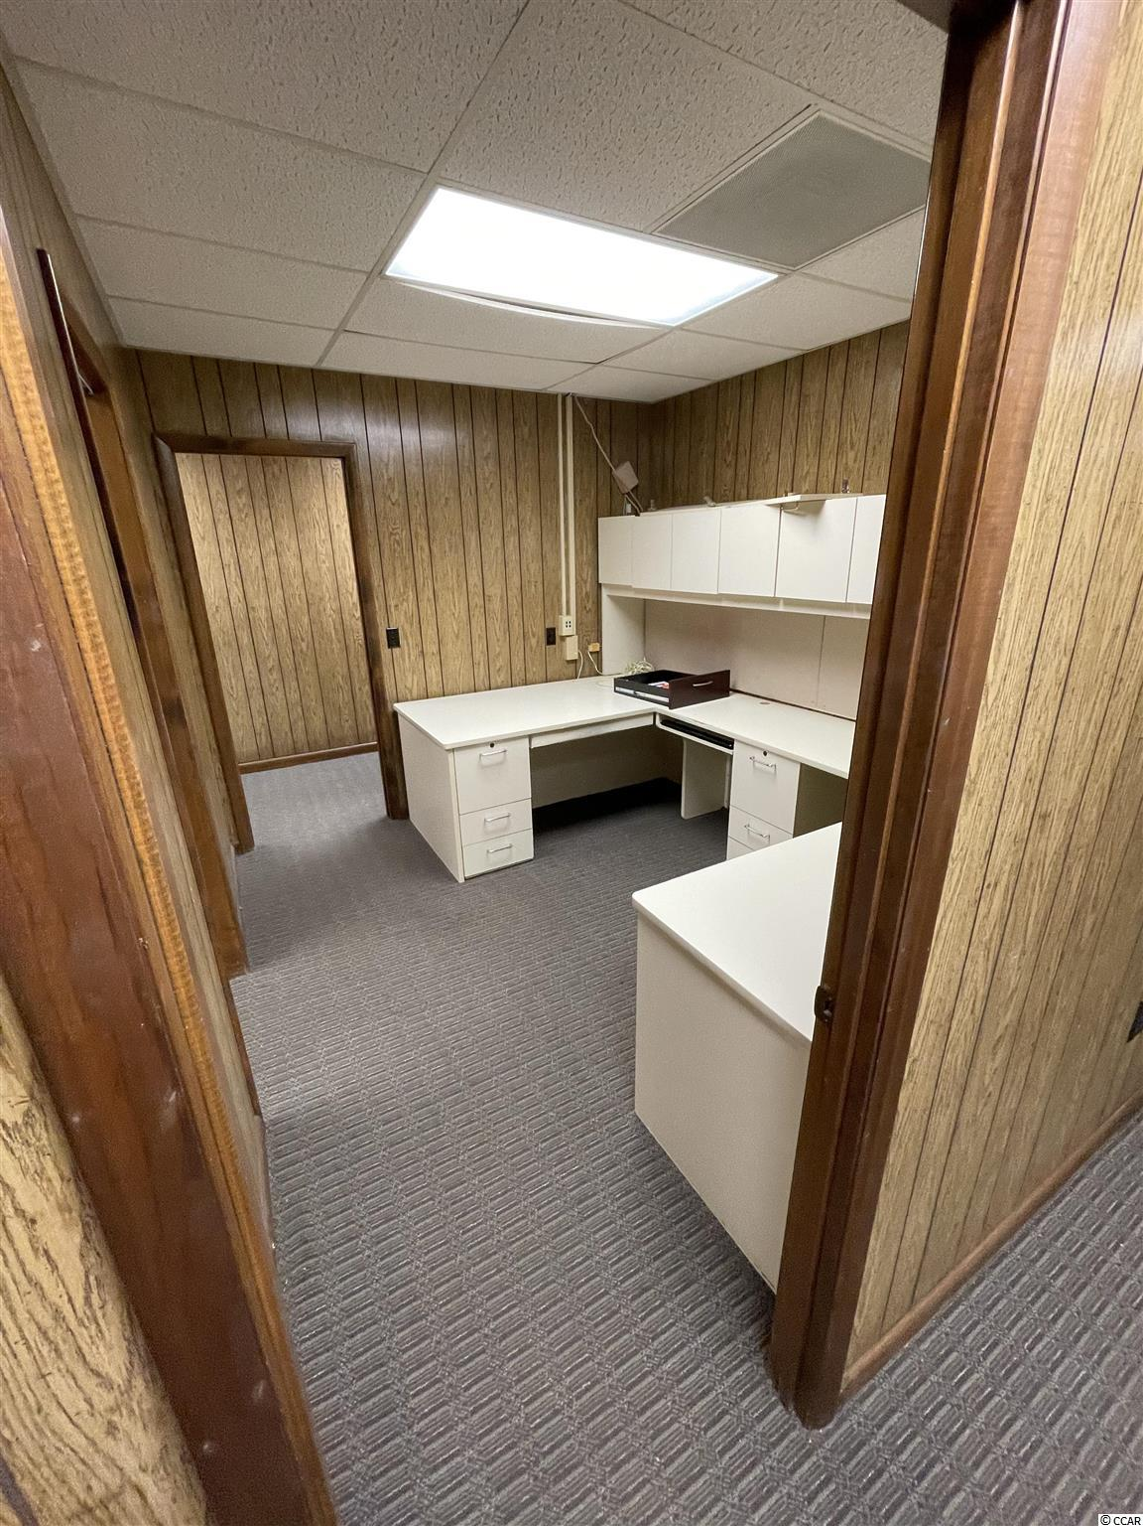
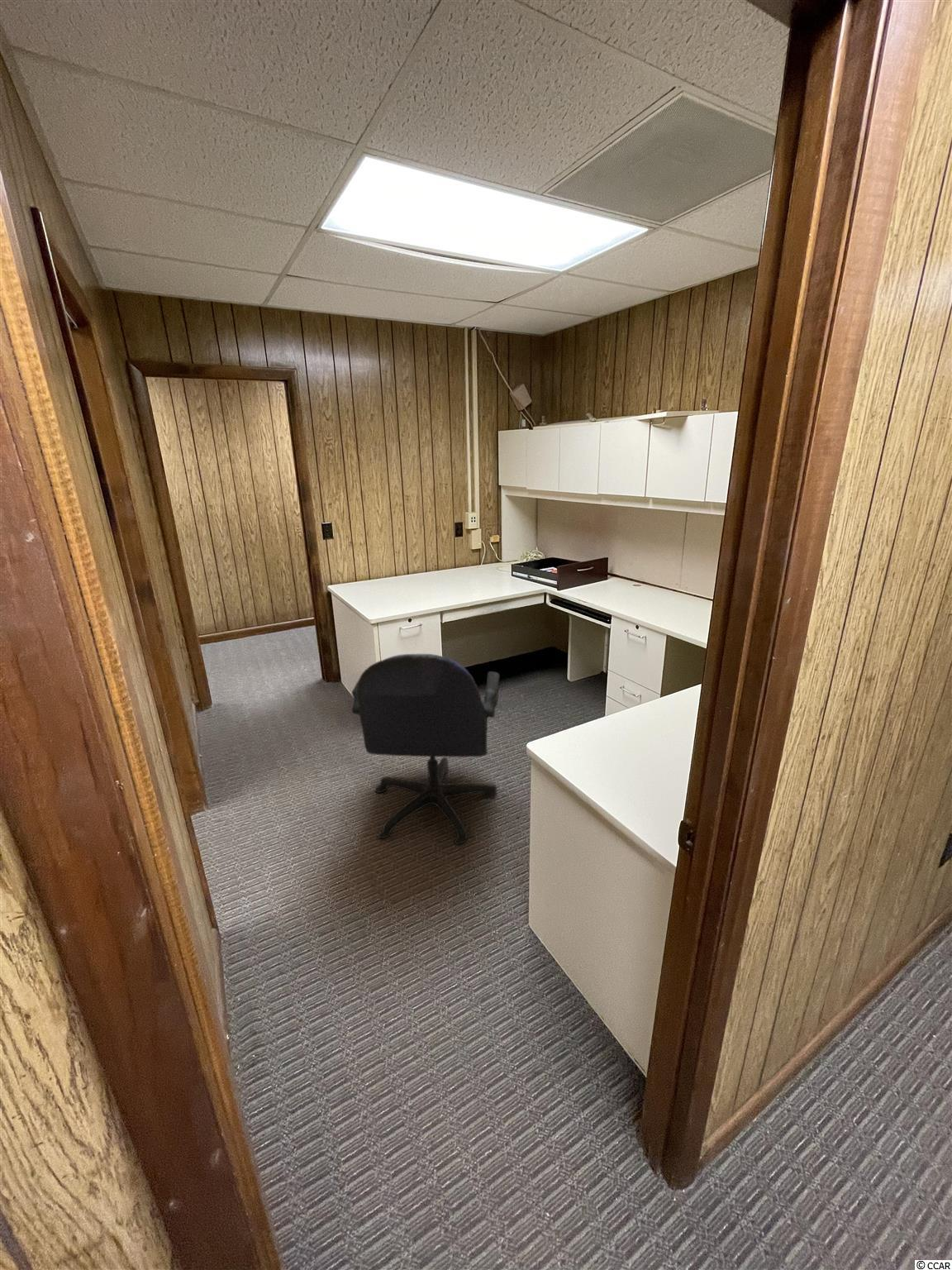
+ office chair [351,653,500,845]
